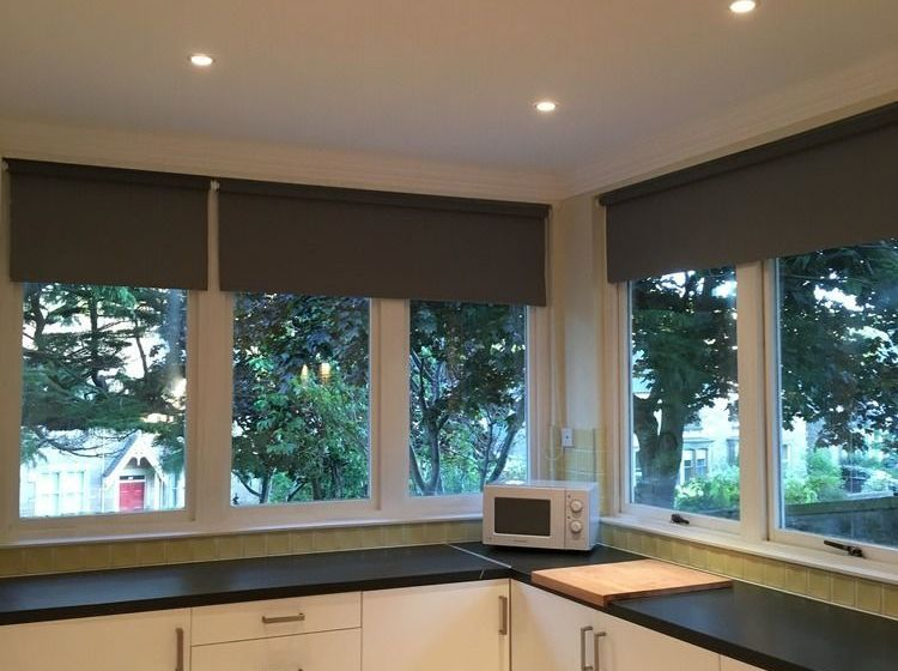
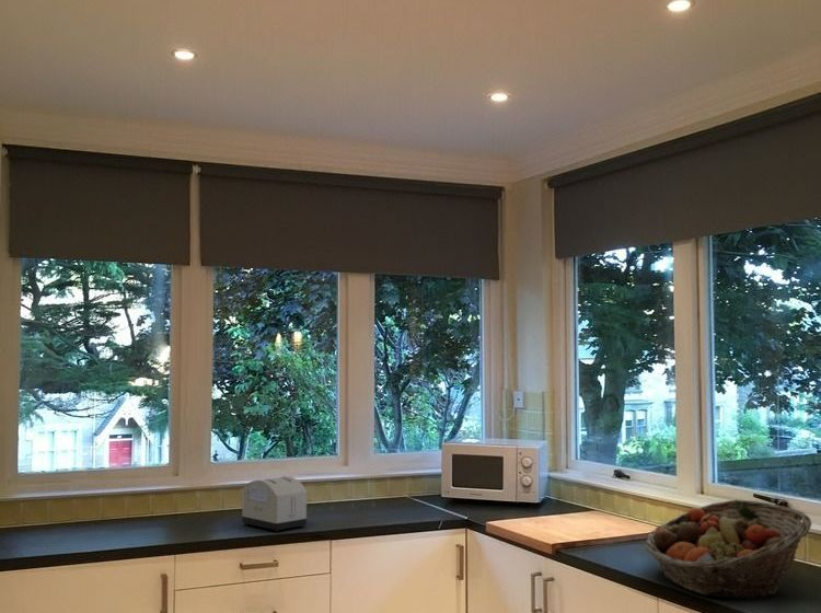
+ toaster [241,474,308,532]
+ fruit basket [644,499,812,601]
